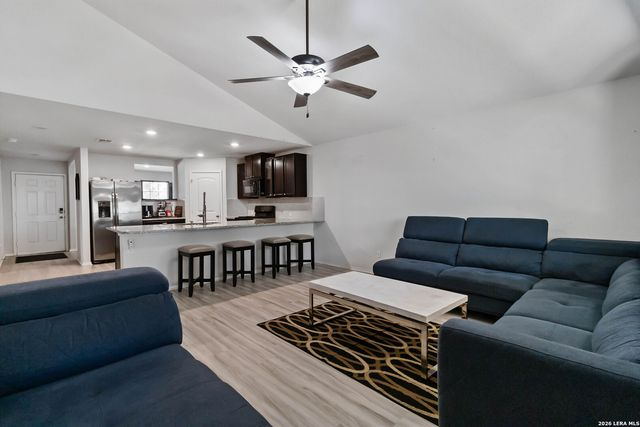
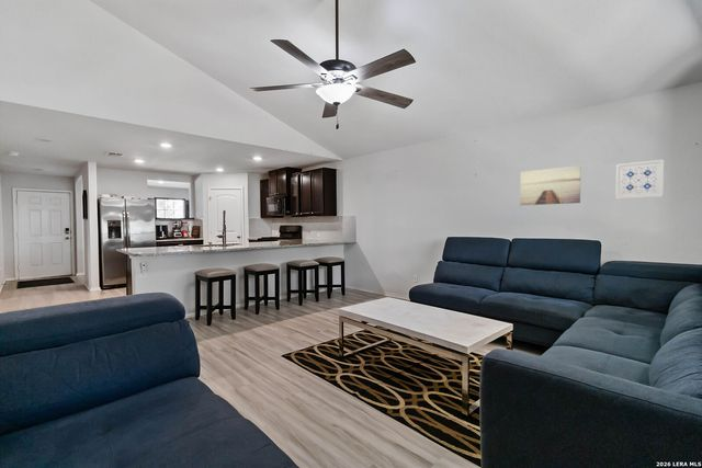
+ wall art [519,164,582,206]
+ wall art [614,158,665,199]
